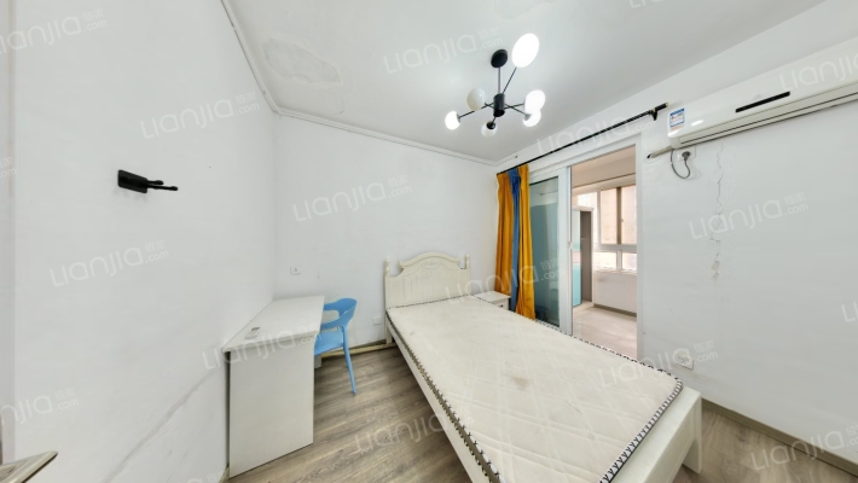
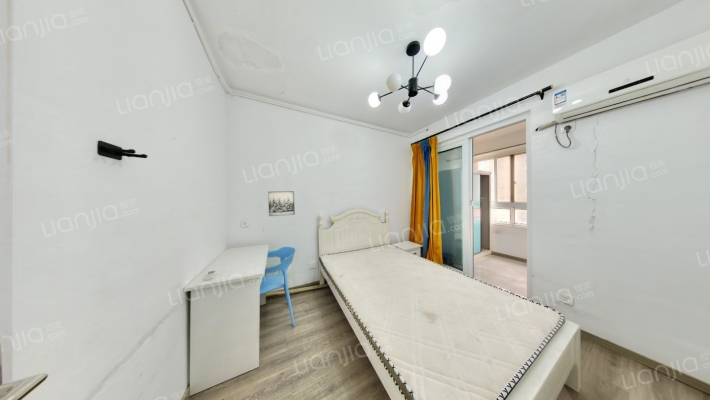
+ wall art [267,190,296,217]
